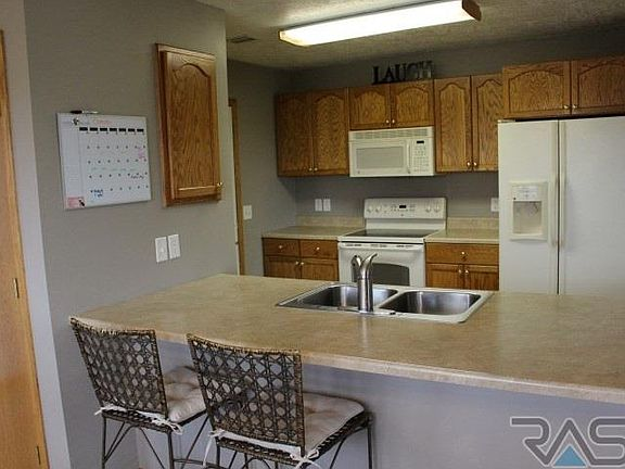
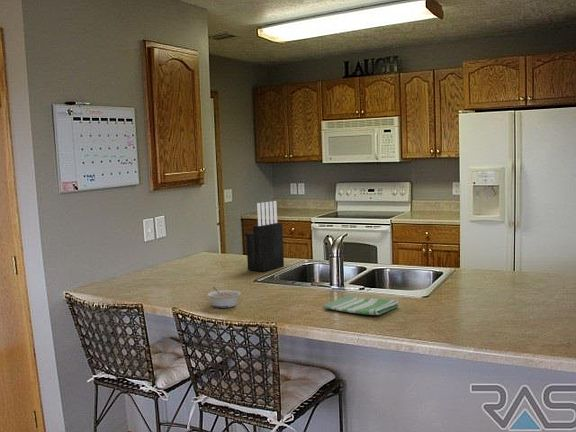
+ legume [206,286,242,309]
+ knife block [245,200,285,272]
+ dish towel [322,294,400,316]
